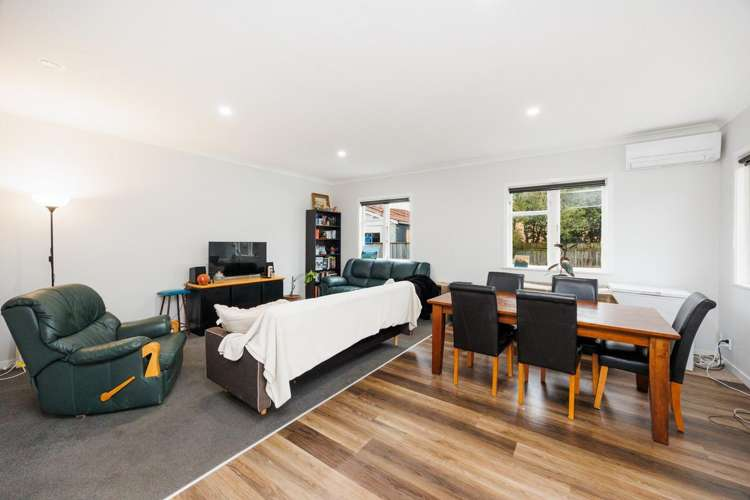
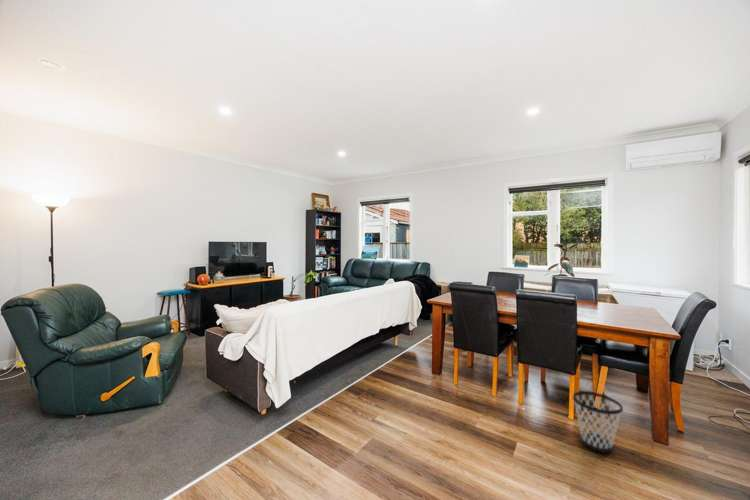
+ wastebasket [572,390,624,454]
